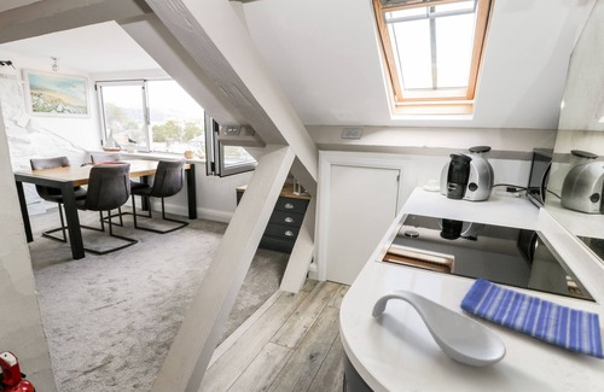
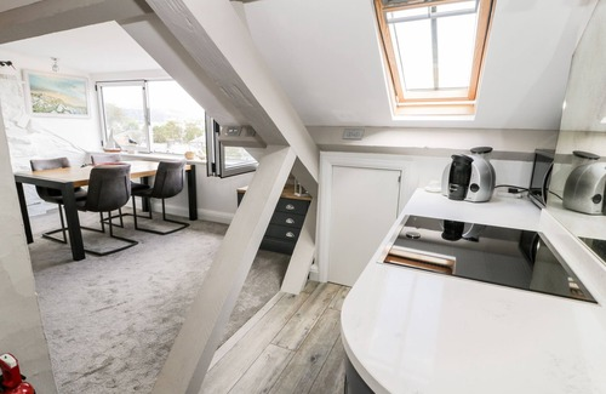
- dish towel [459,276,604,361]
- spoon rest [371,288,507,368]
